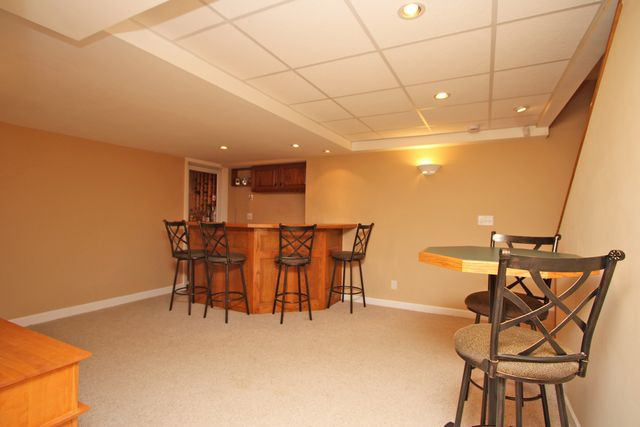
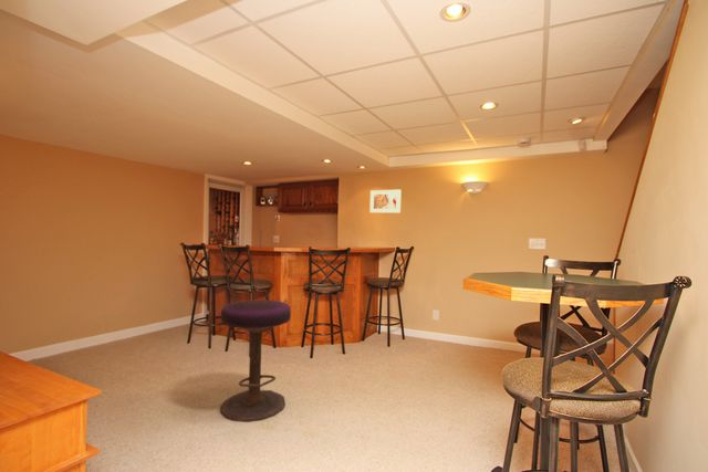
+ stool [220,298,292,423]
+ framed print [368,189,402,214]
